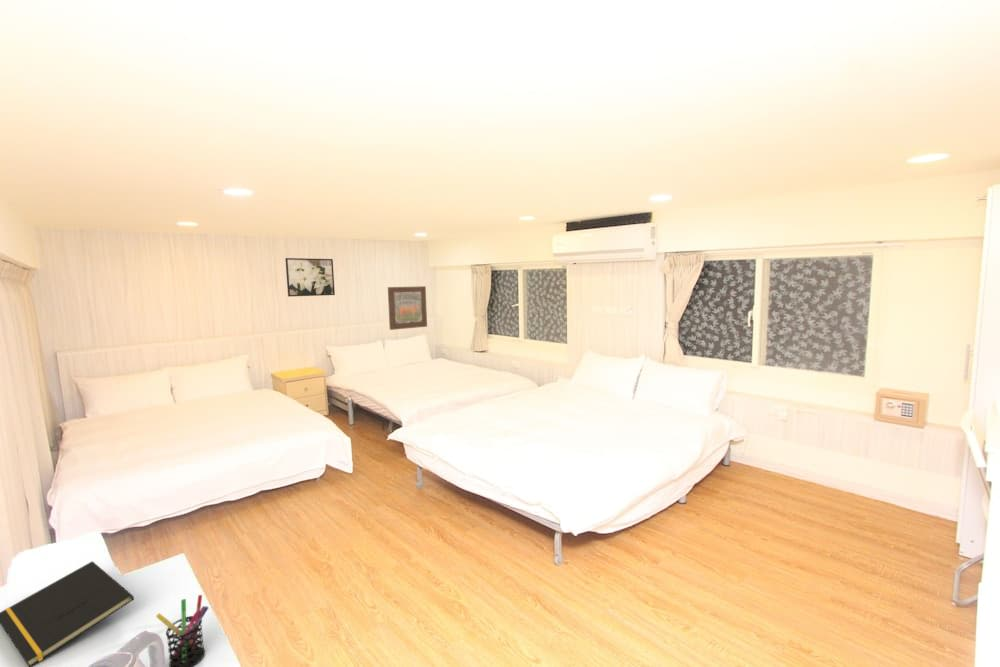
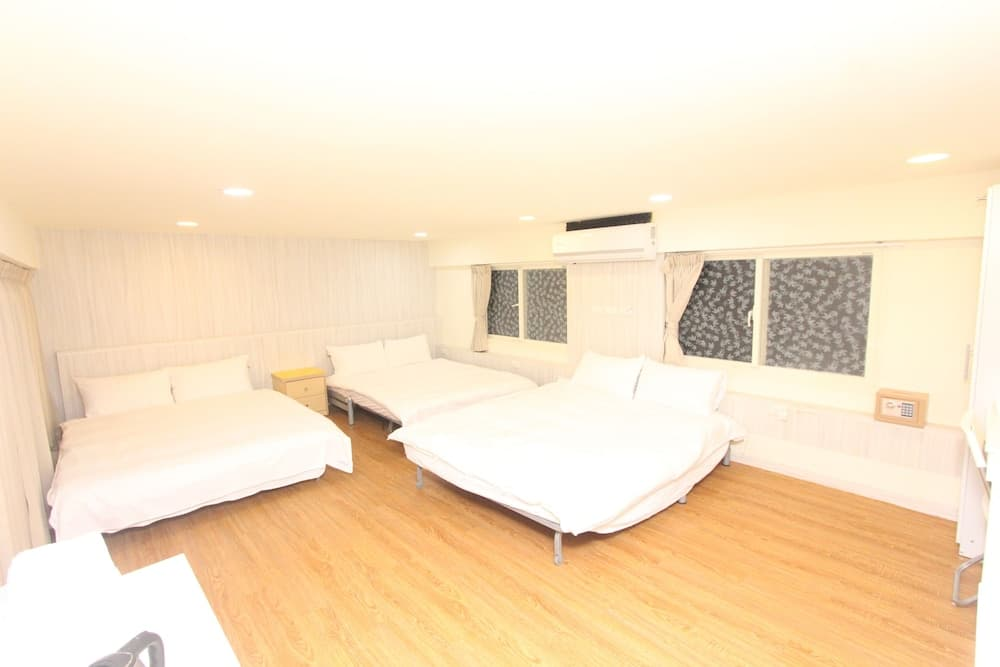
- notepad [0,560,135,667]
- pen holder [155,594,209,667]
- wall art [387,285,428,331]
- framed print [285,257,336,298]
